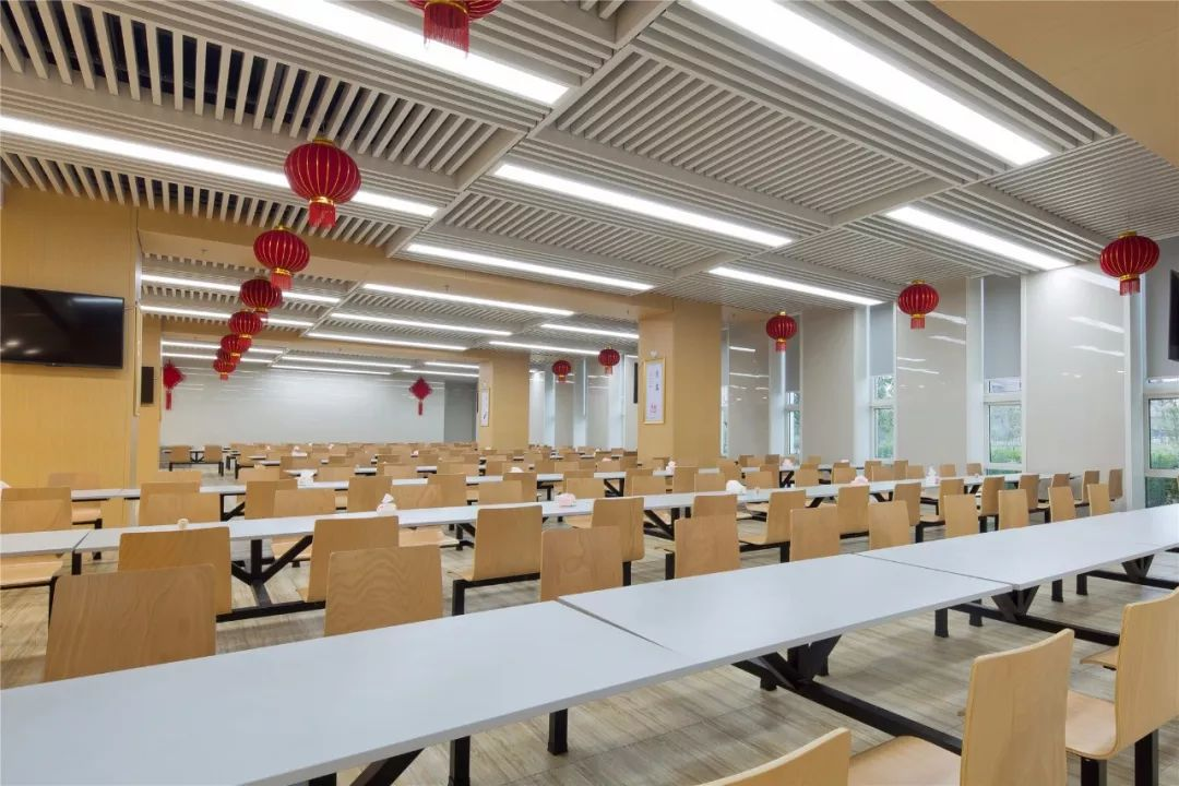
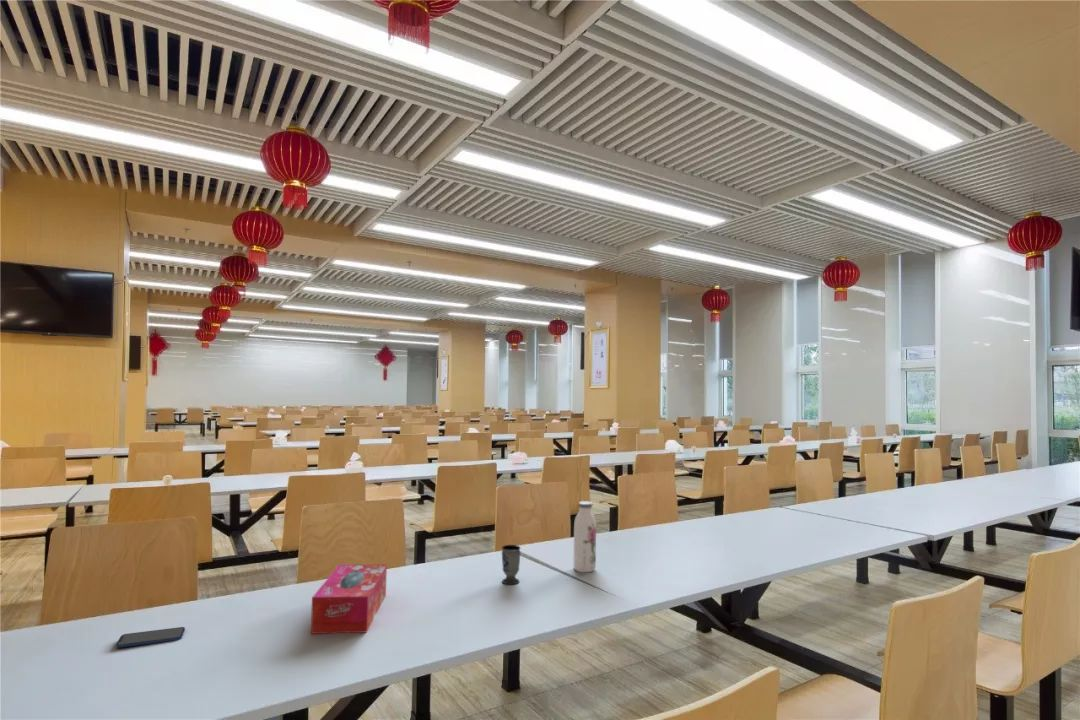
+ smartphone [115,626,186,649]
+ cup [501,544,522,585]
+ tissue box [310,564,388,635]
+ water bottle [573,500,597,573]
